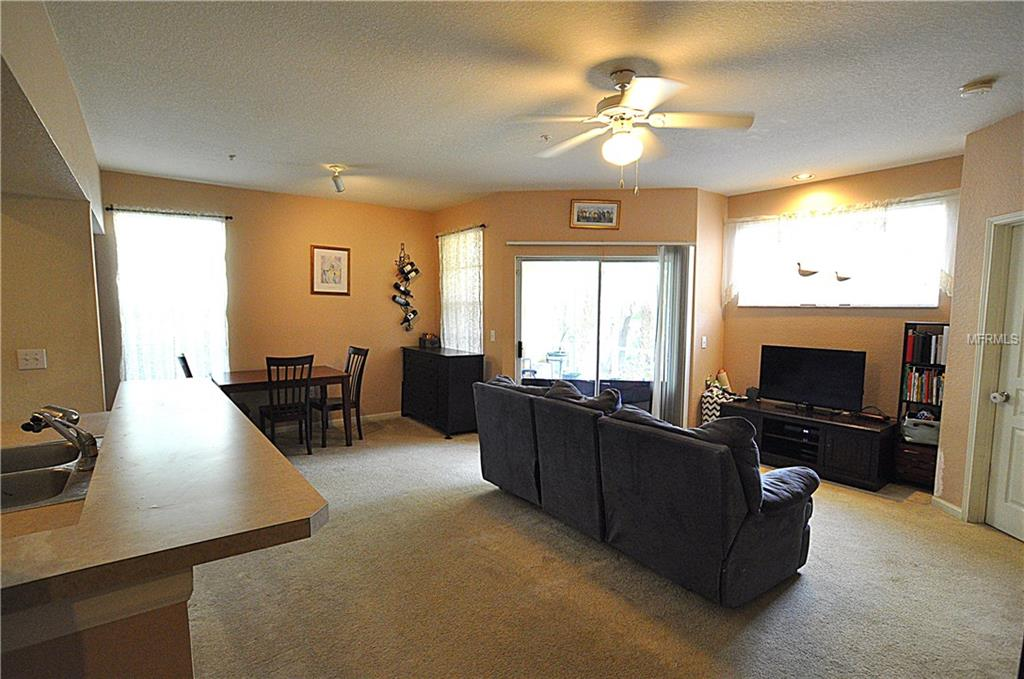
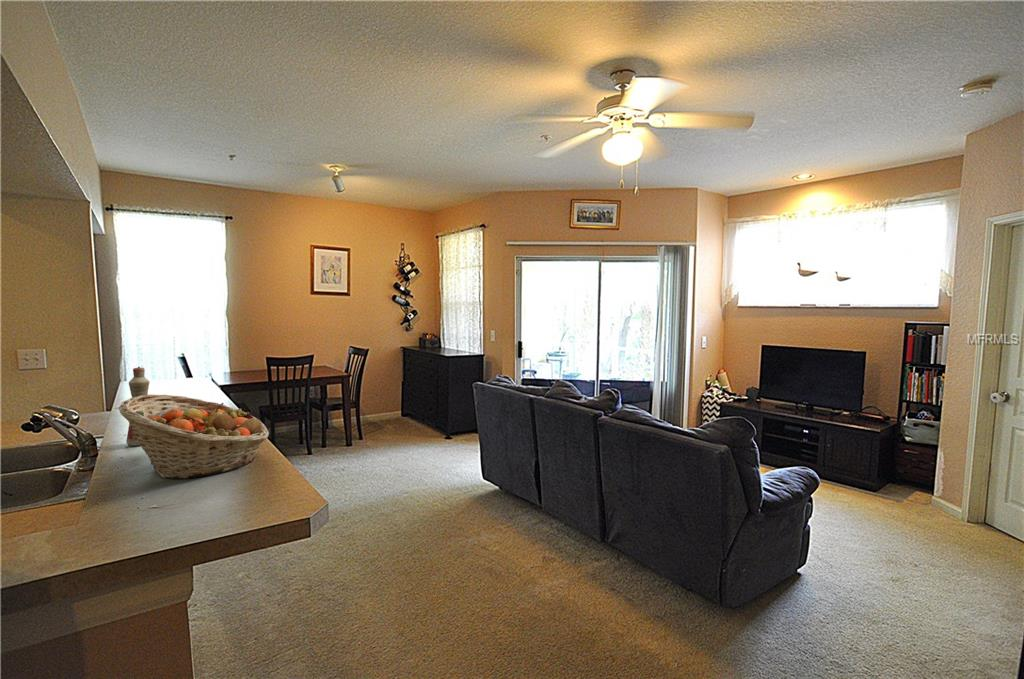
+ fruit basket [118,393,270,480]
+ bottle [125,366,151,447]
